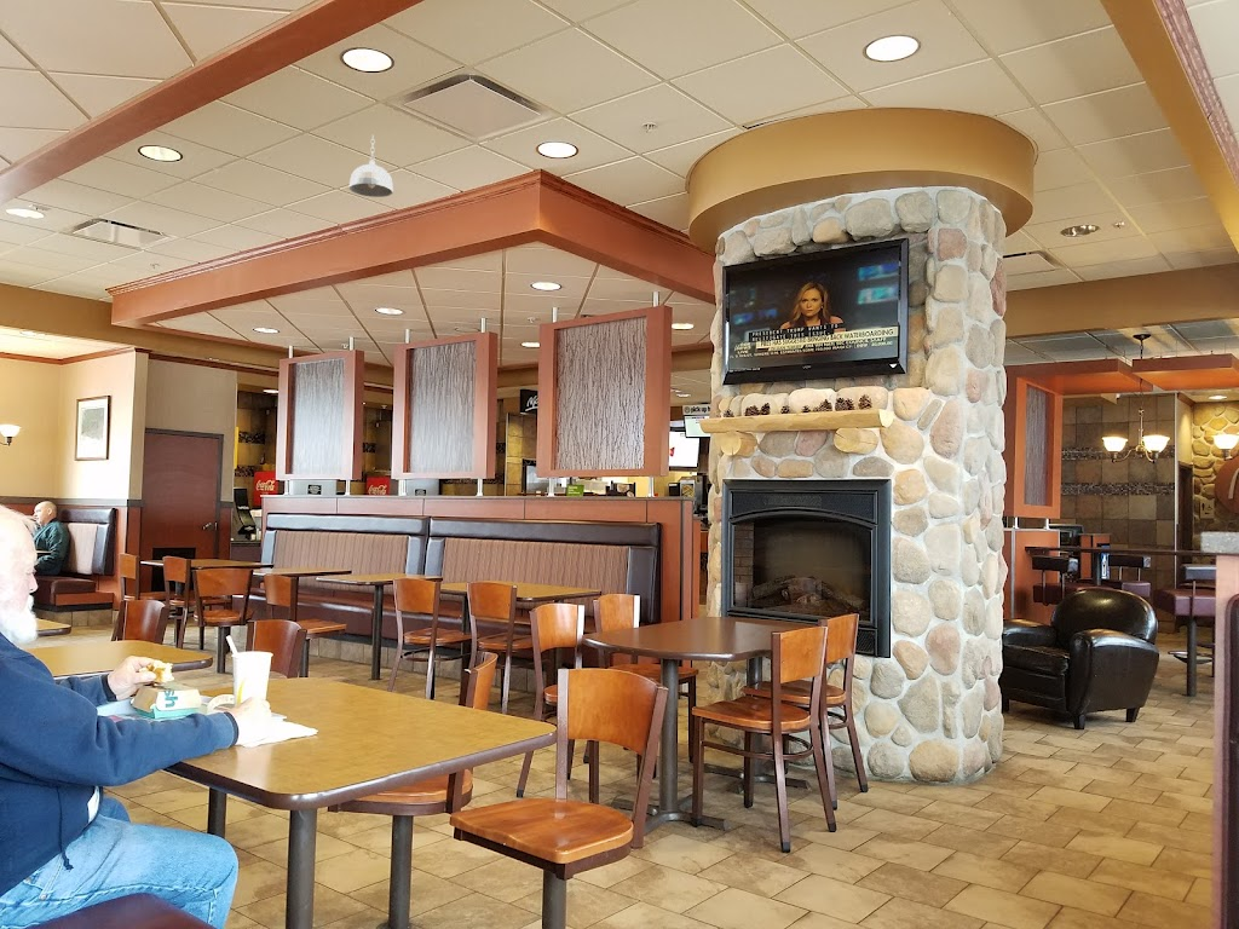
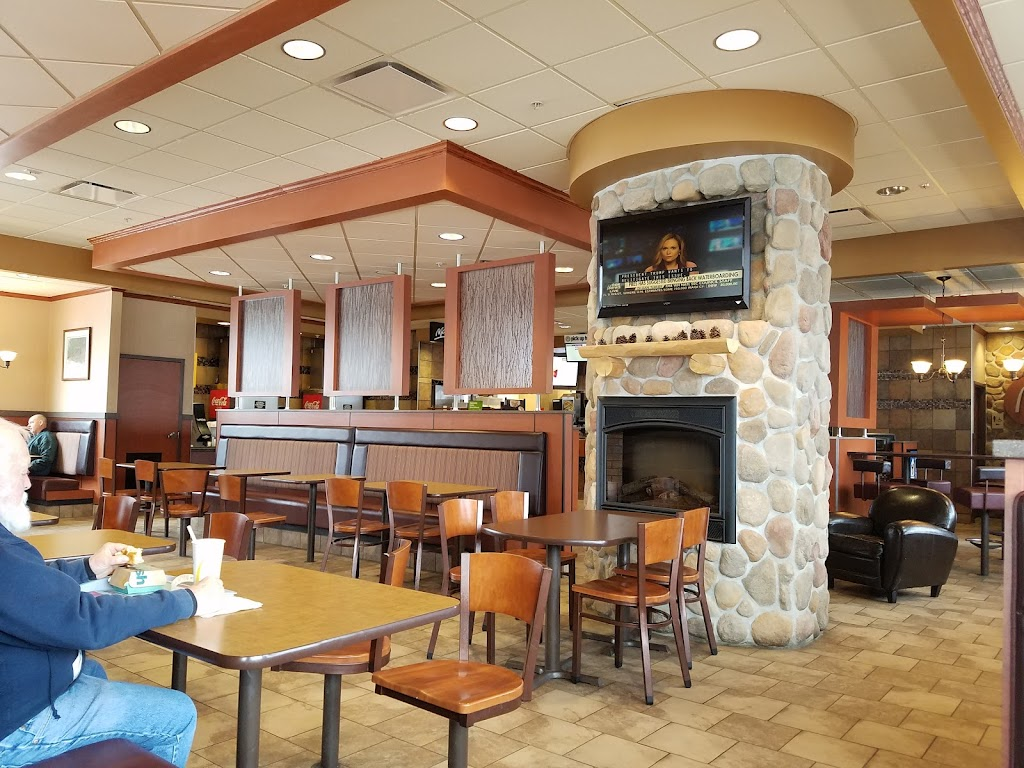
- pendant light [348,134,394,198]
